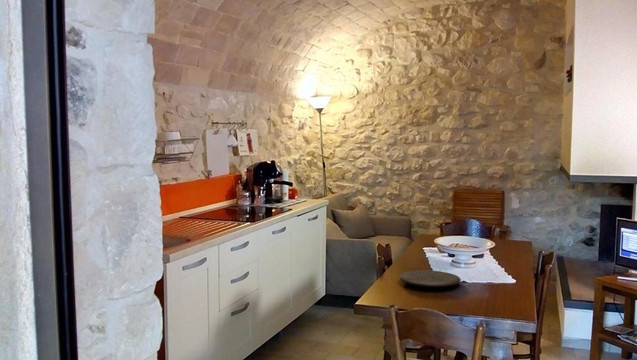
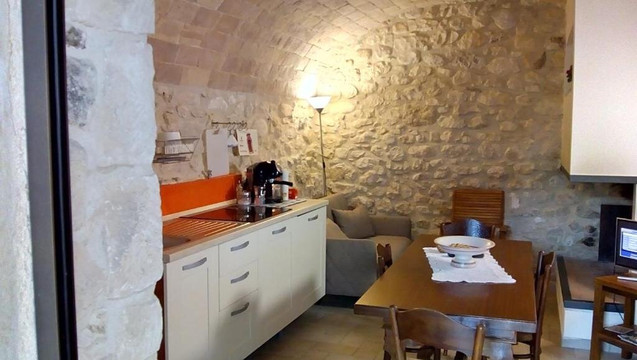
- plate [398,269,462,288]
